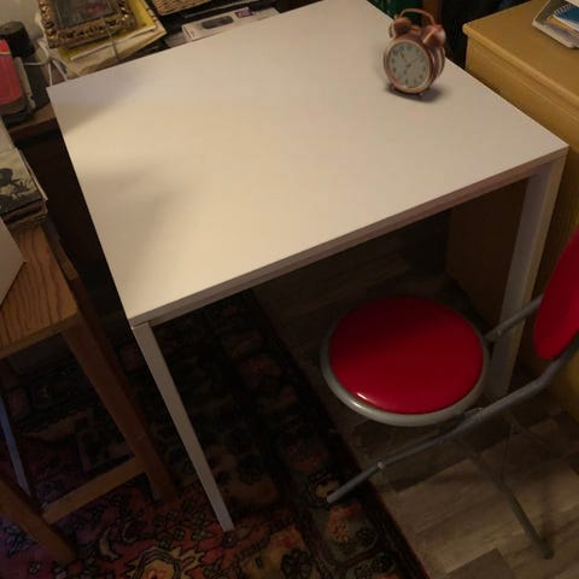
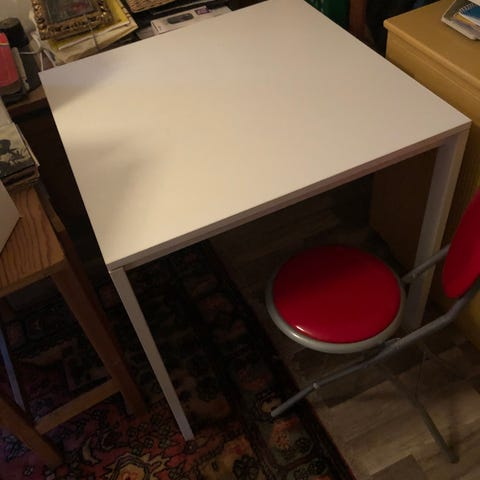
- alarm clock [382,7,446,100]
